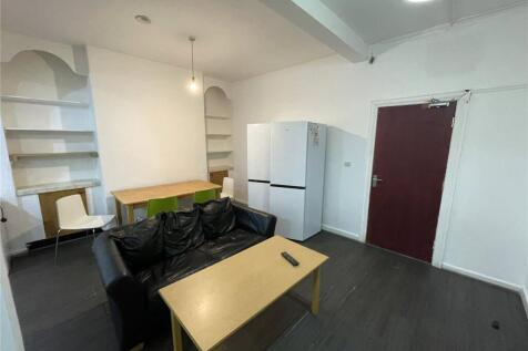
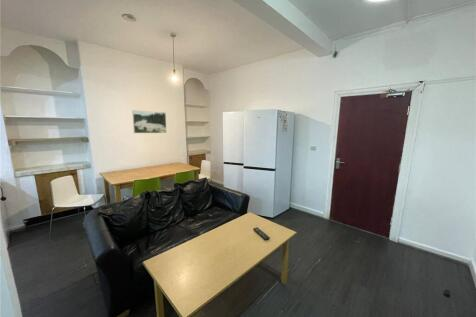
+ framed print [131,109,167,134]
